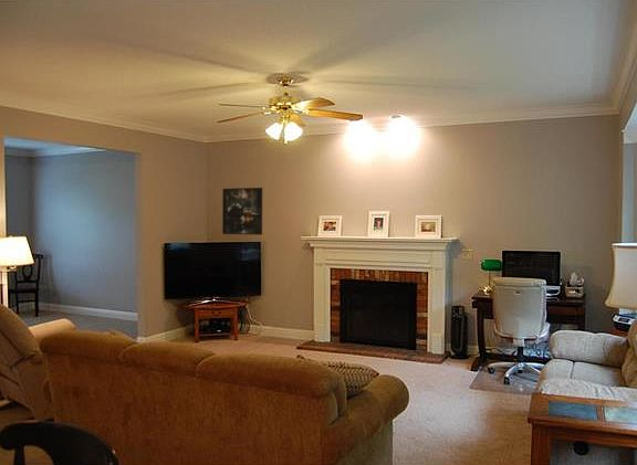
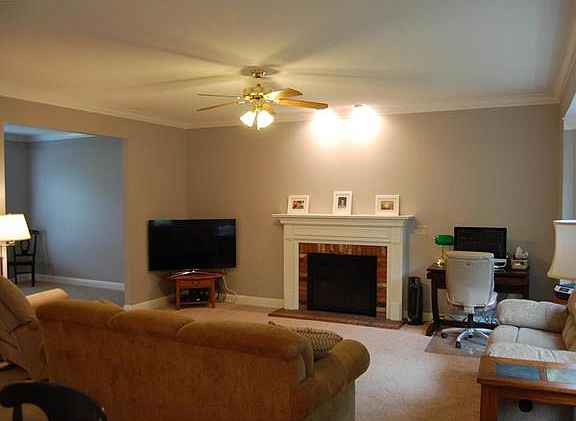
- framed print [221,187,263,236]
